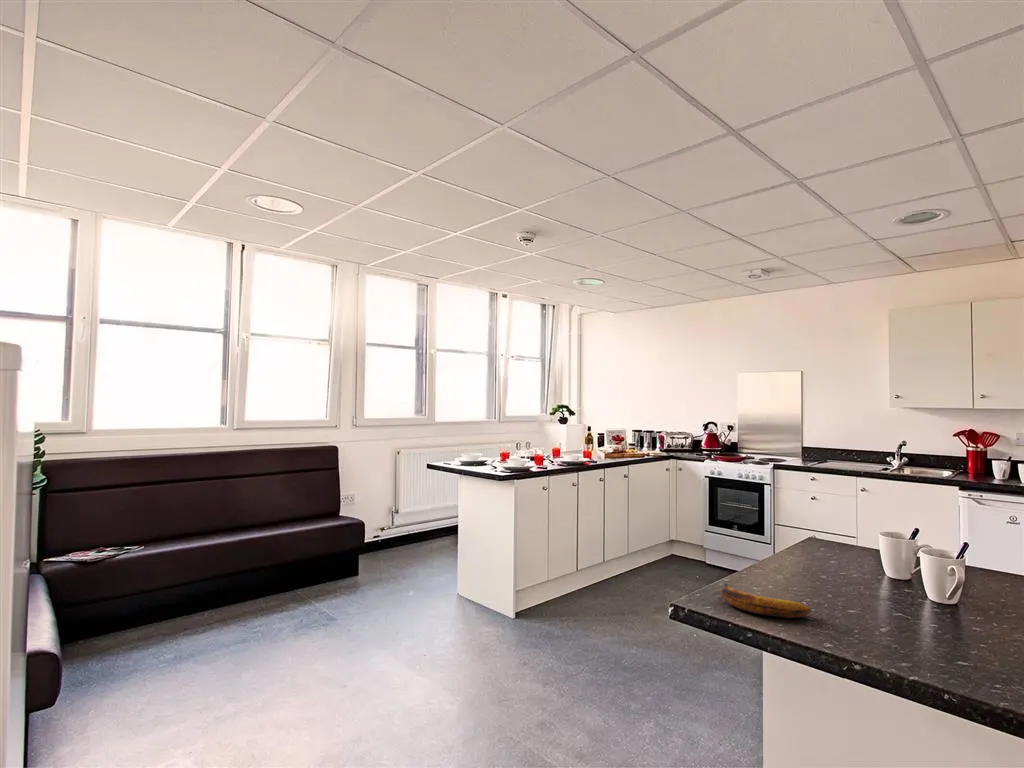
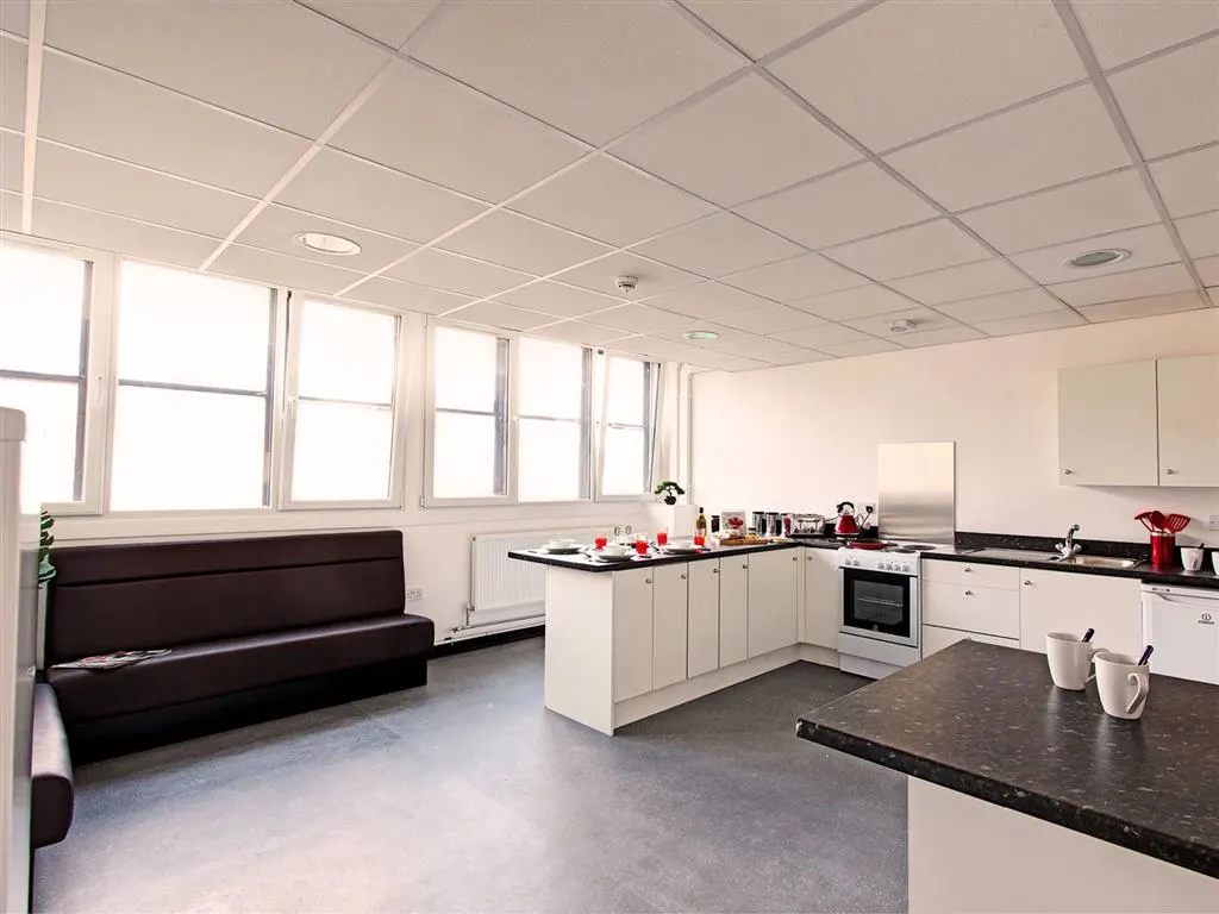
- banana [720,583,812,619]
